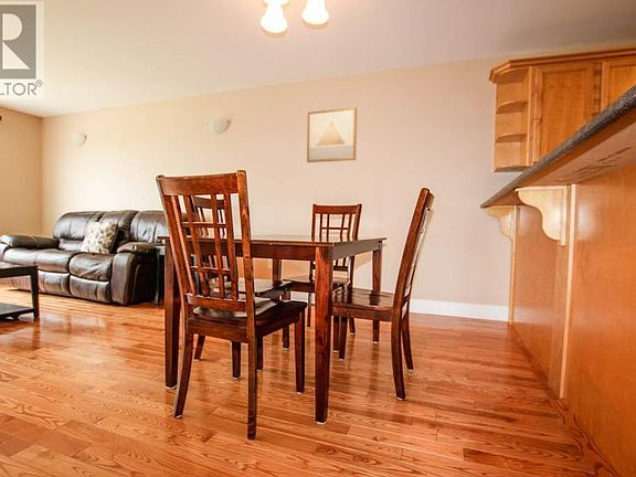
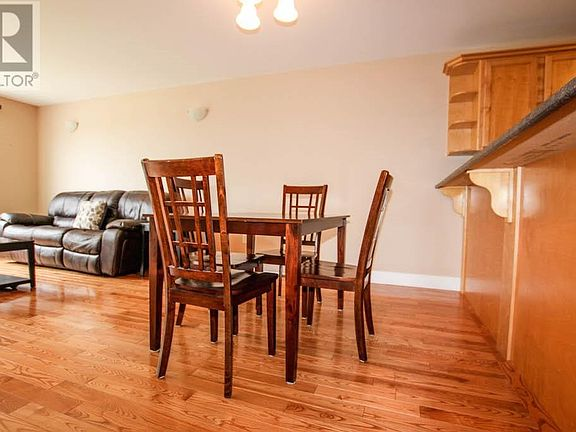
- wall art [306,106,358,163]
